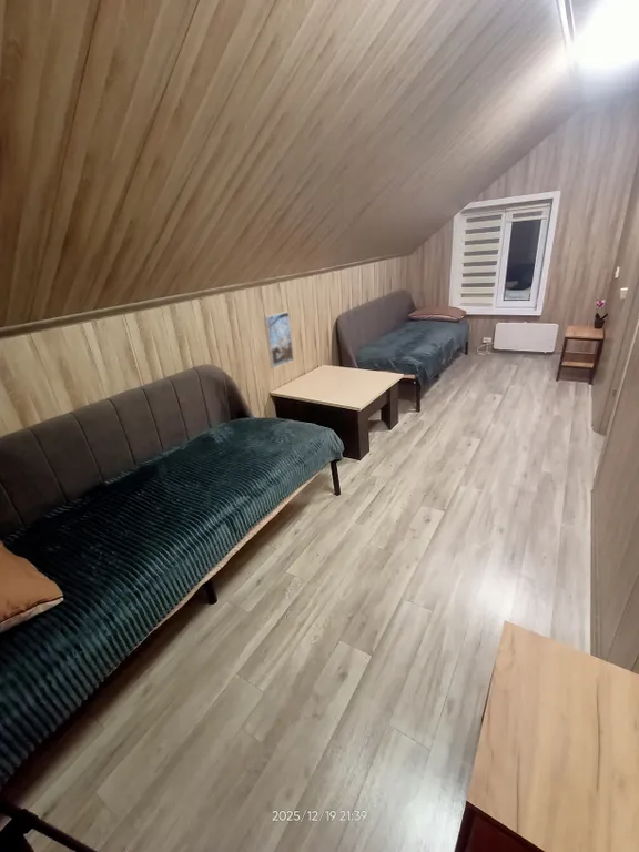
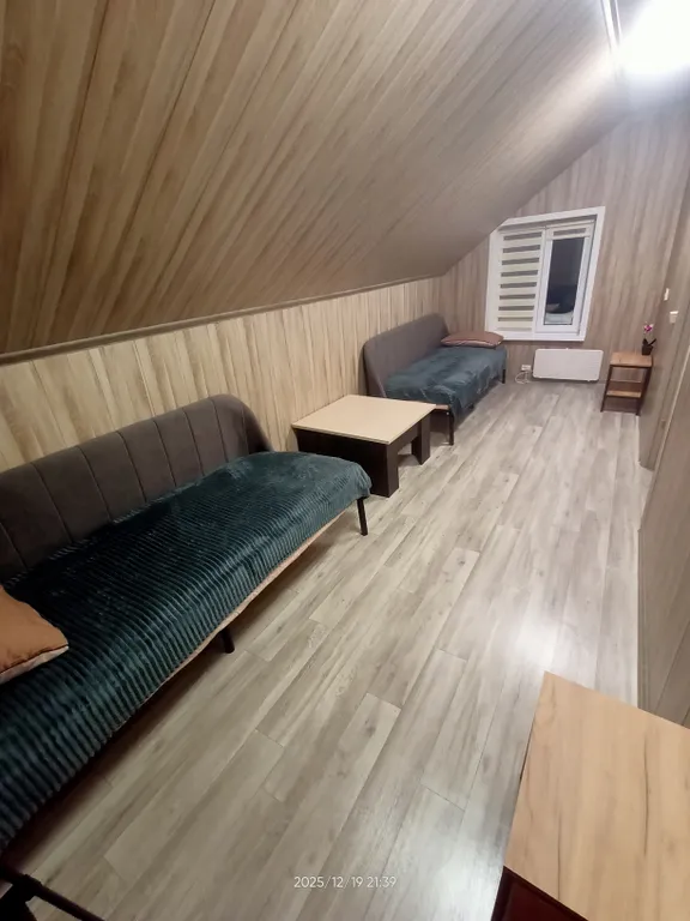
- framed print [263,311,295,369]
